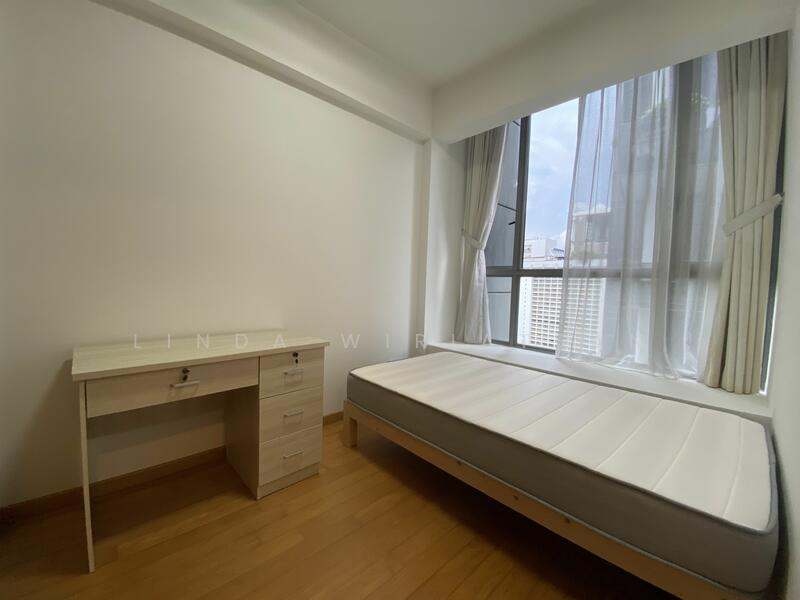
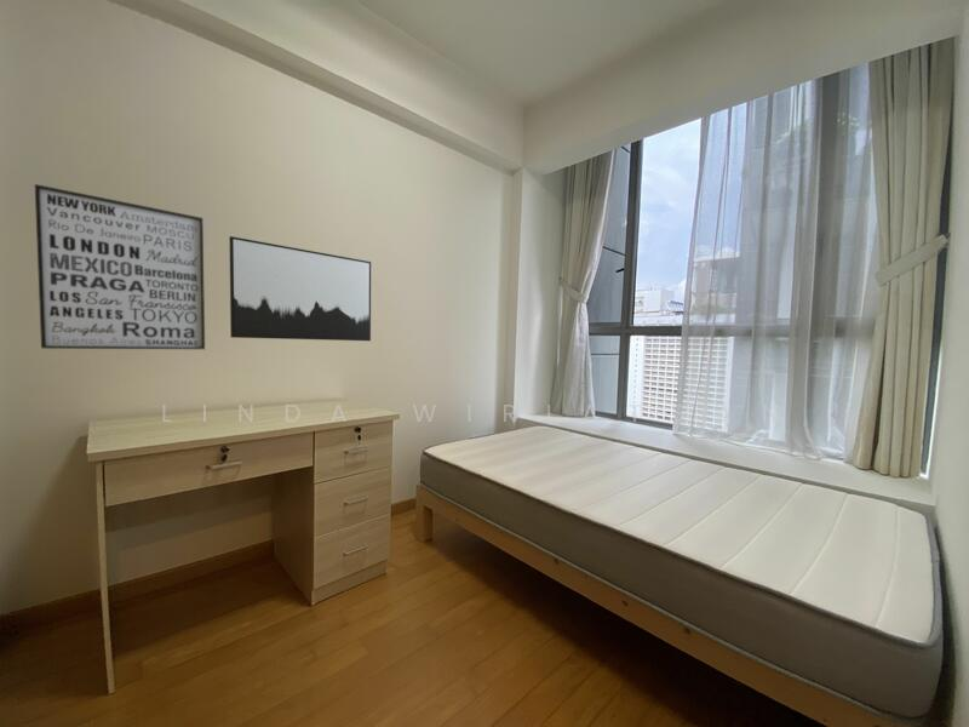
+ wall art [34,183,206,350]
+ wall art [228,235,372,342]
